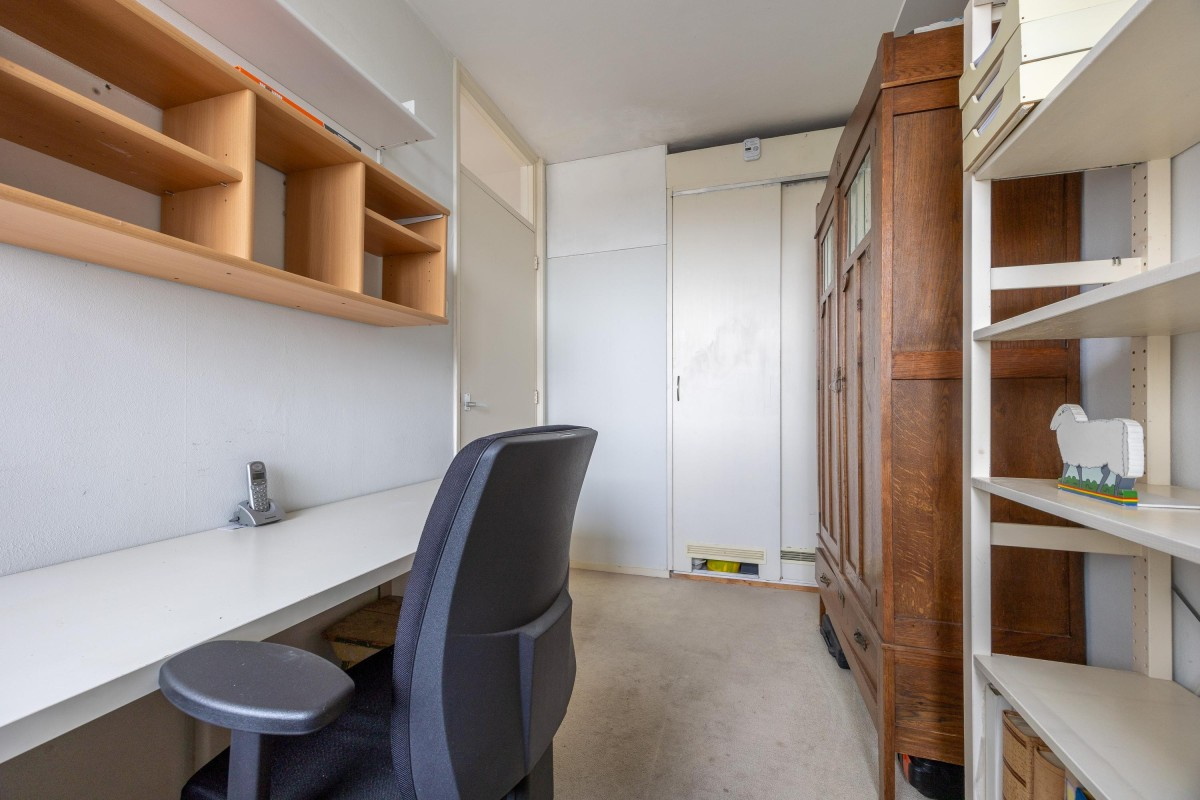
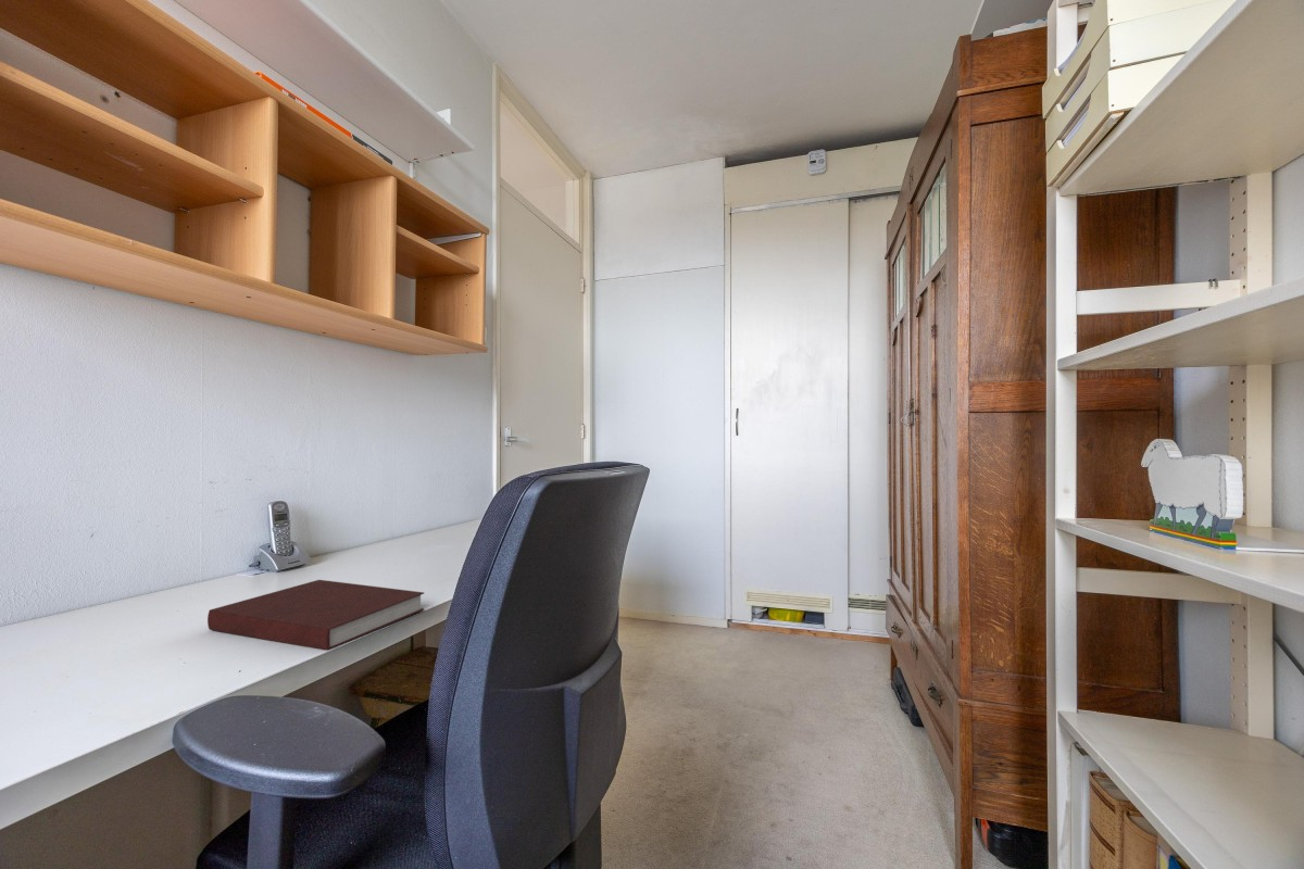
+ notebook [206,579,425,652]
